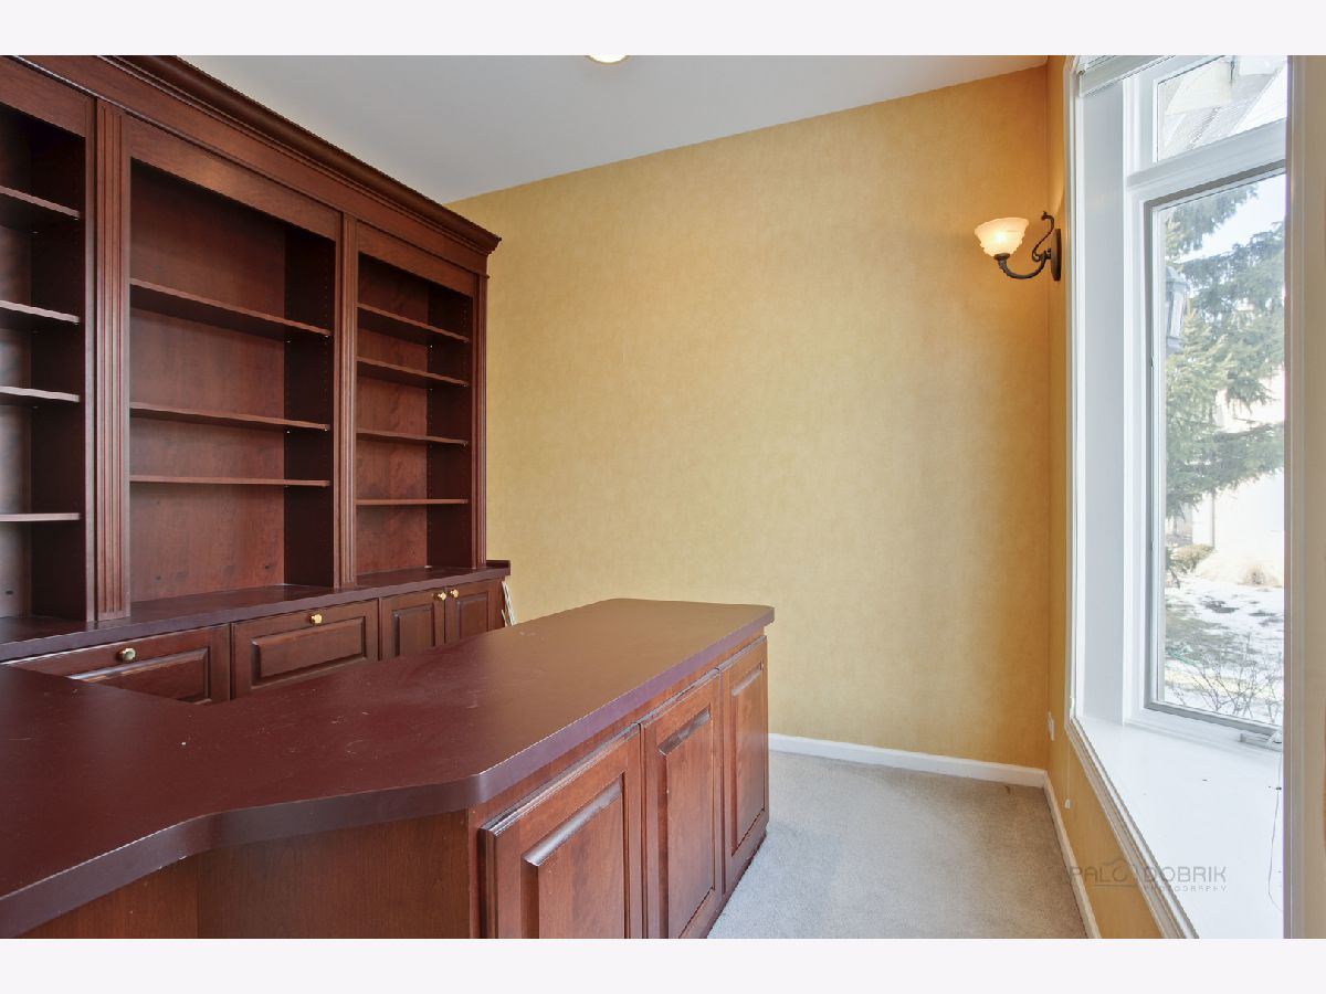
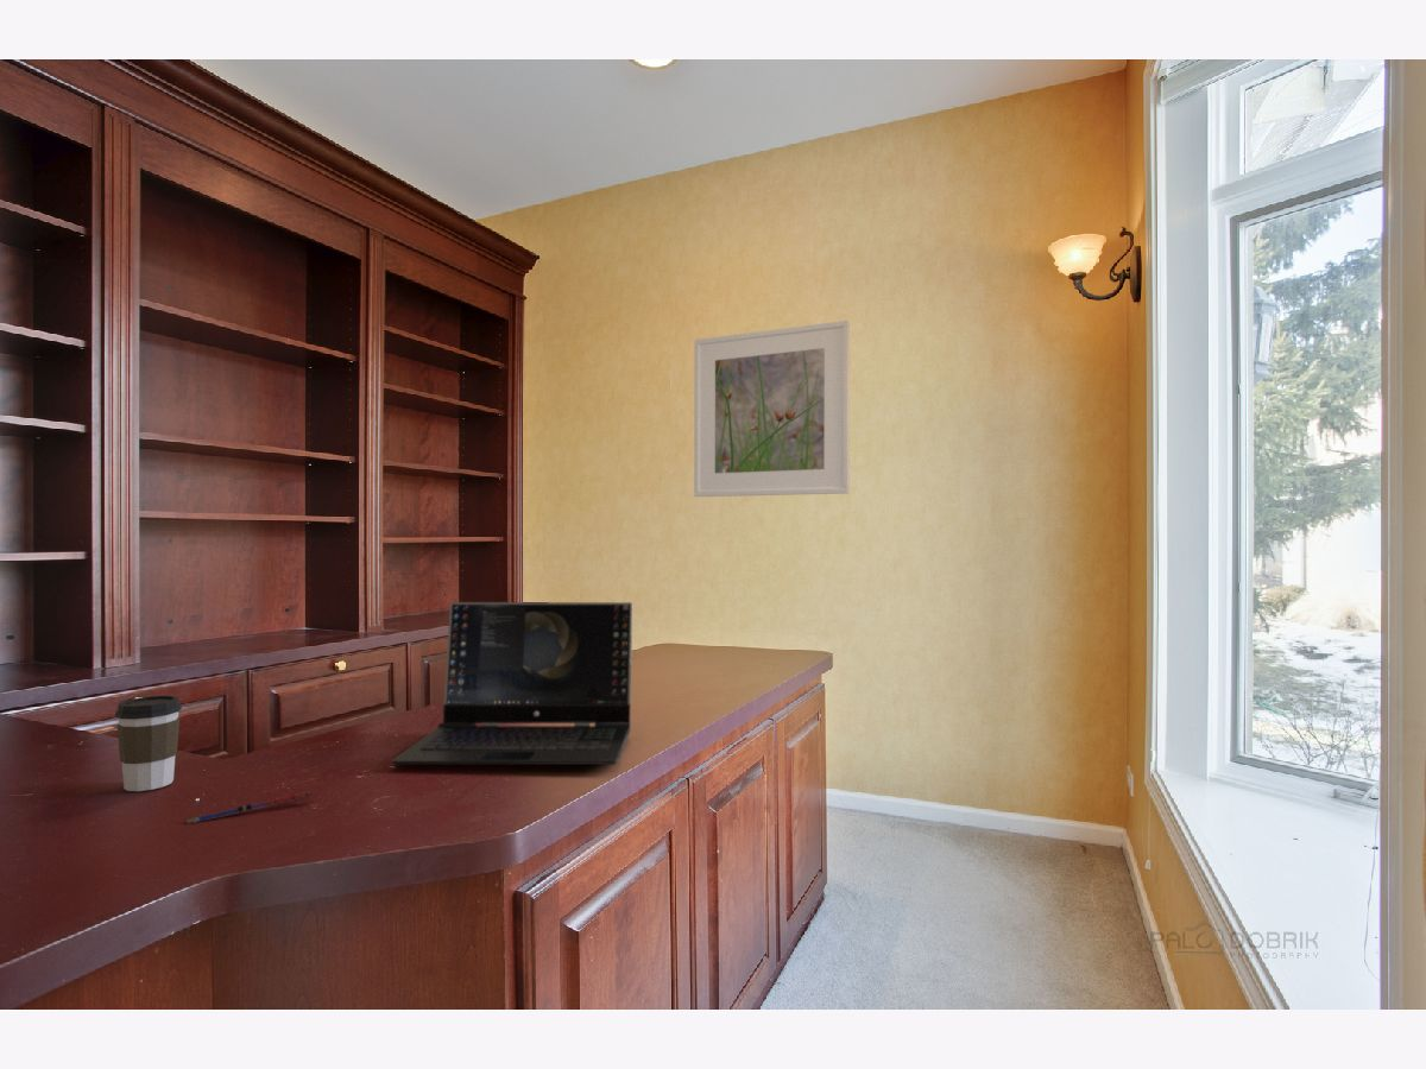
+ coffee cup [114,695,183,792]
+ laptop [391,601,633,766]
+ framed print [693,320,851,498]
+ pen [185,791,315,826]
